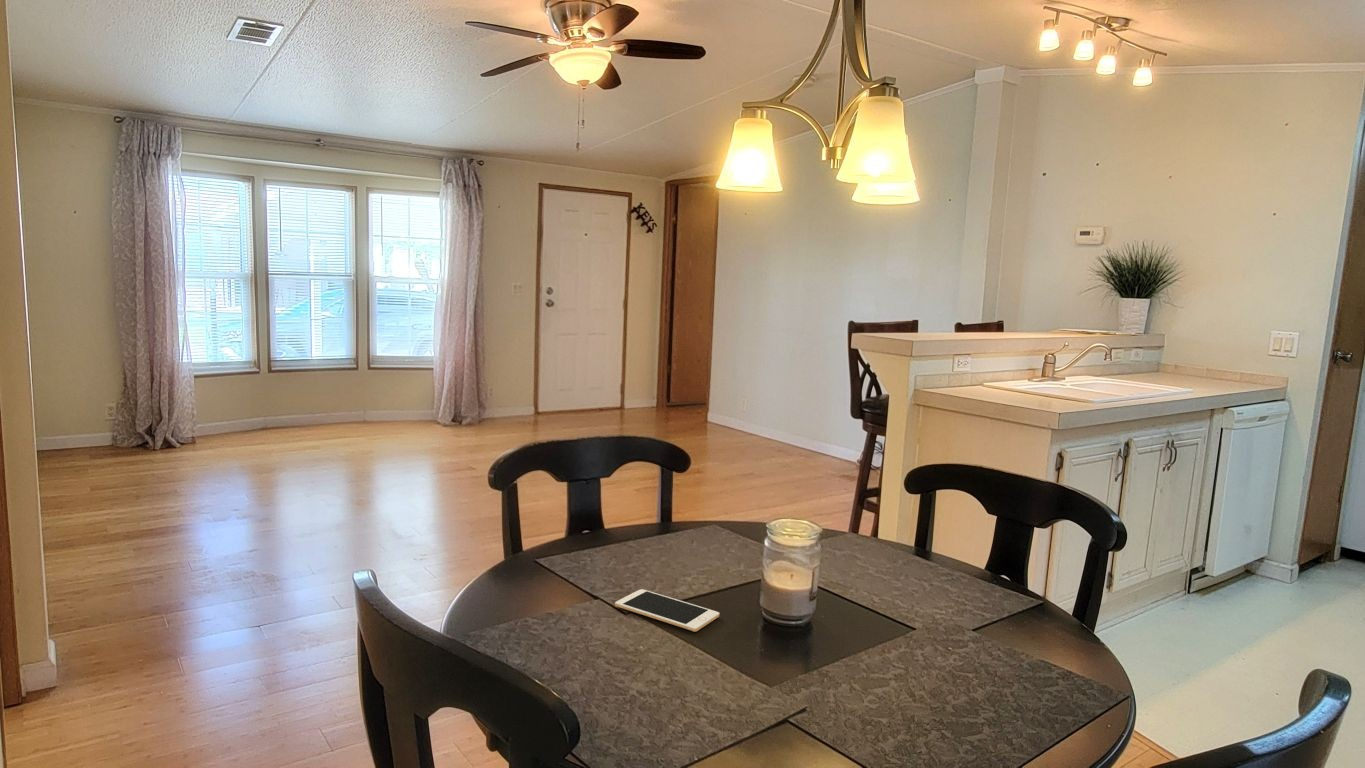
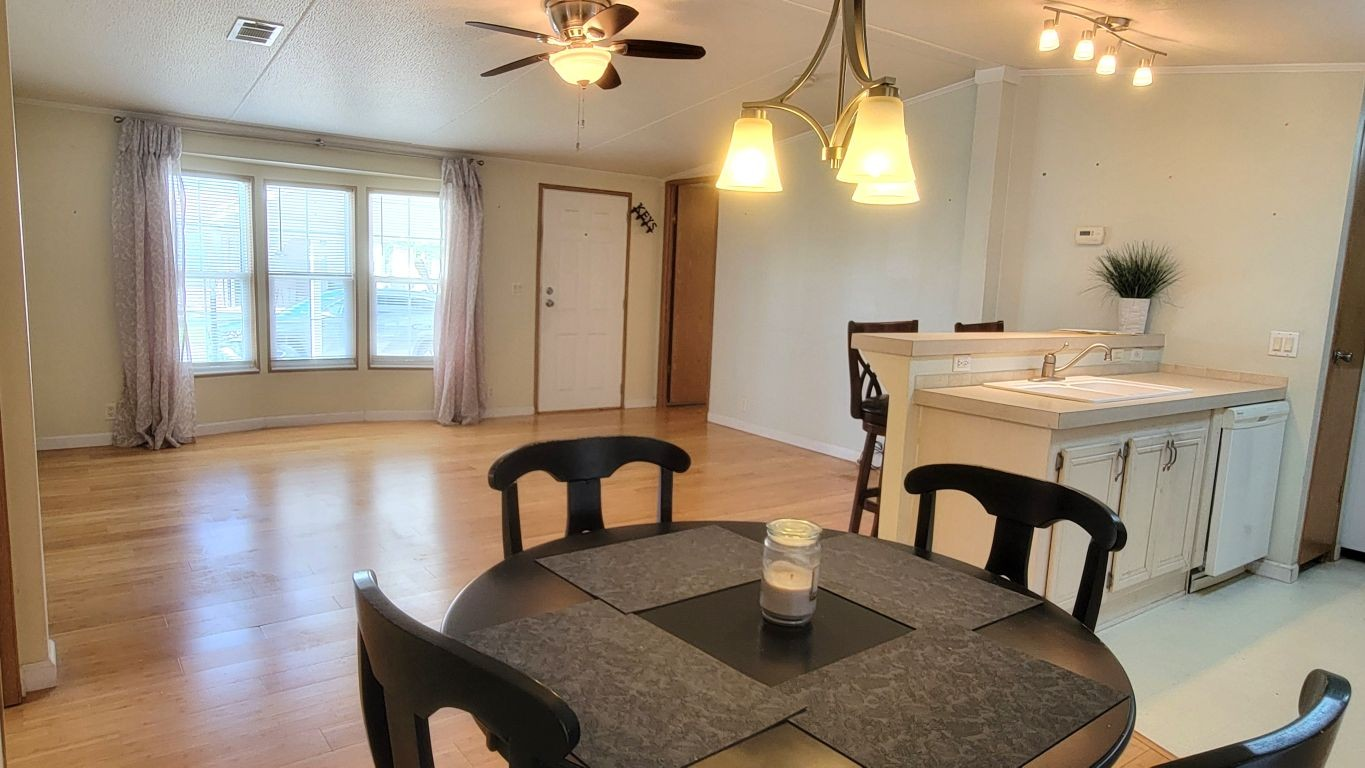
- cell phone [614,588,720,632]
